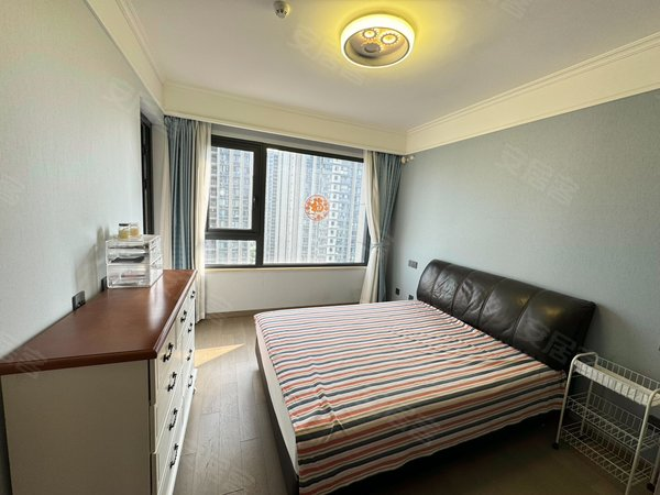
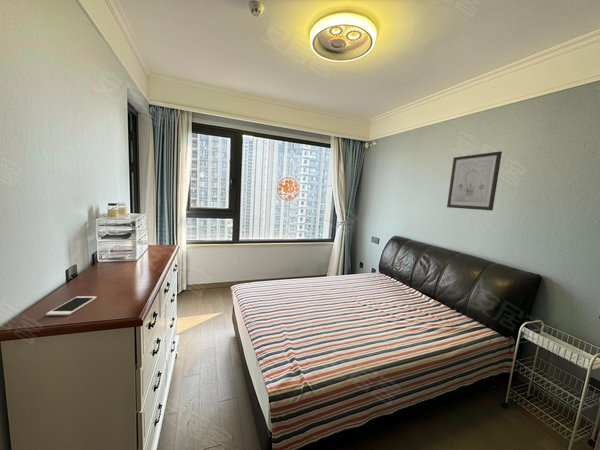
+ wall art [446,151,503,211]
+ cell phone [45,295,98,316]
